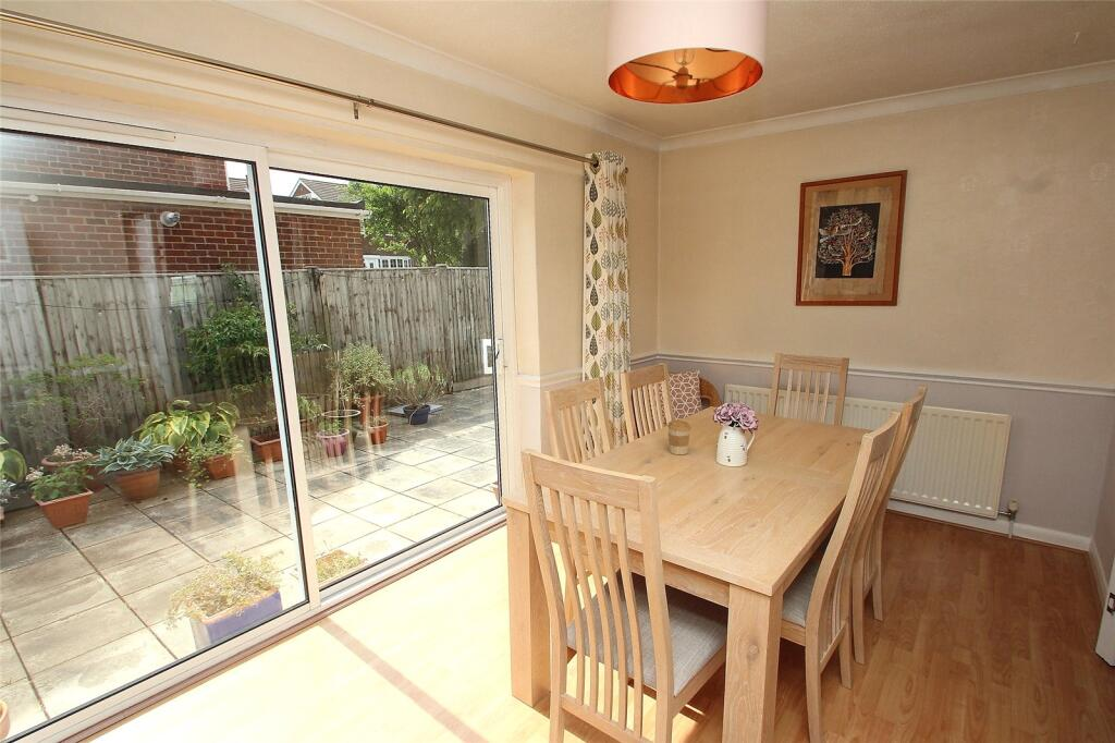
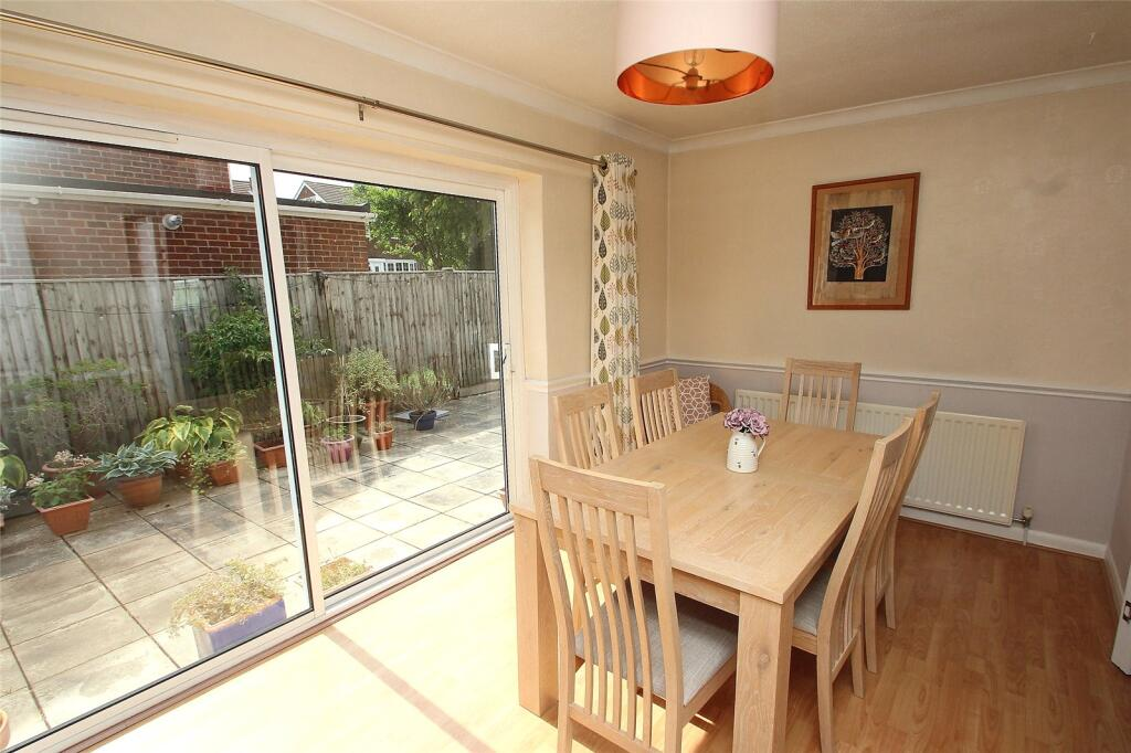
- coffee cup [666,419,693,455]
